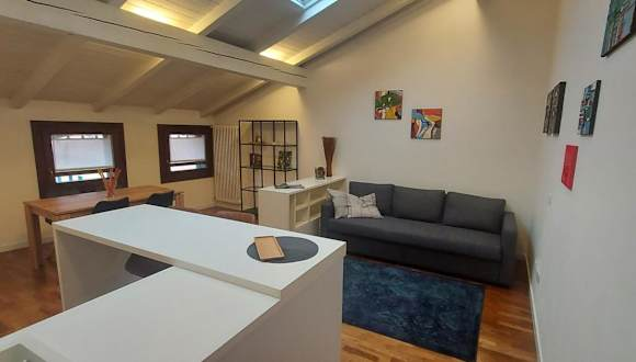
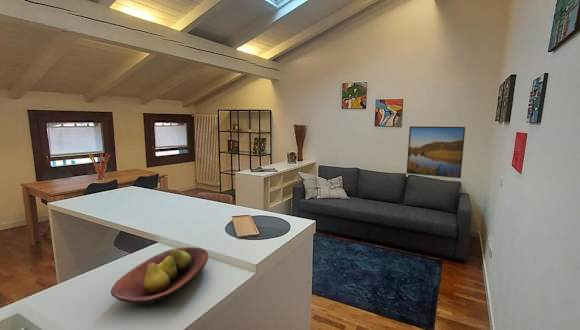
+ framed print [406,125,466,179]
+ fruit bowl [110,246,210,308]
